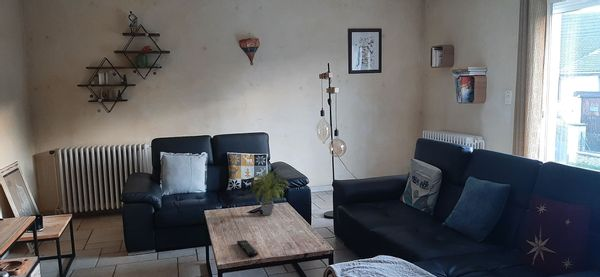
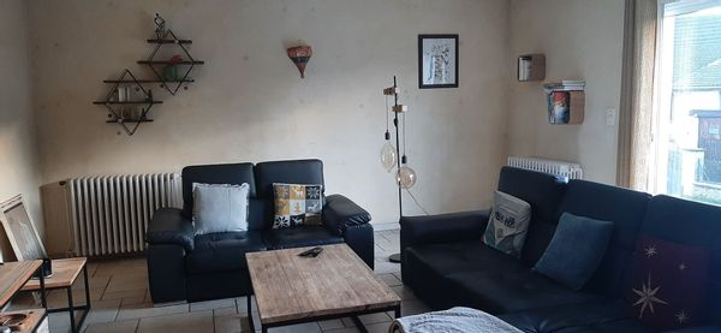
- remote control [236,239,259,257]
- potted plant [248,165,291,216]
